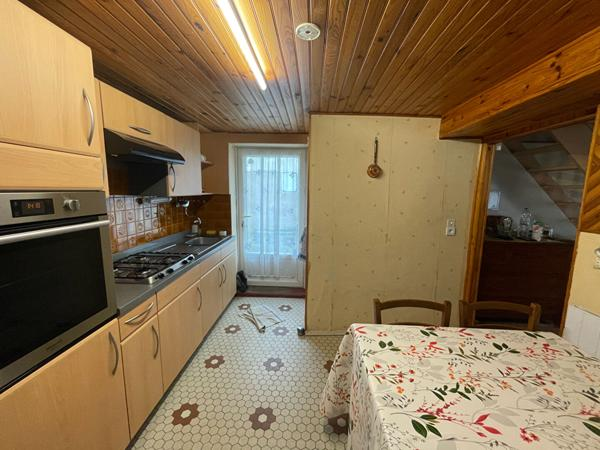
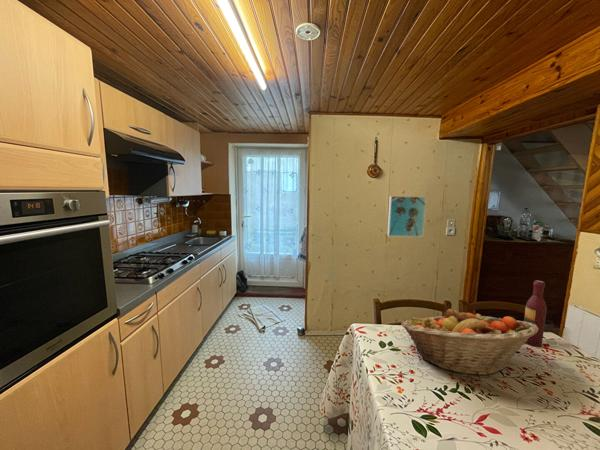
+ wine bottle [523,279,548,348]
+ fruit basket [400,308,538,376]
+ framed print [387,195,427,238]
